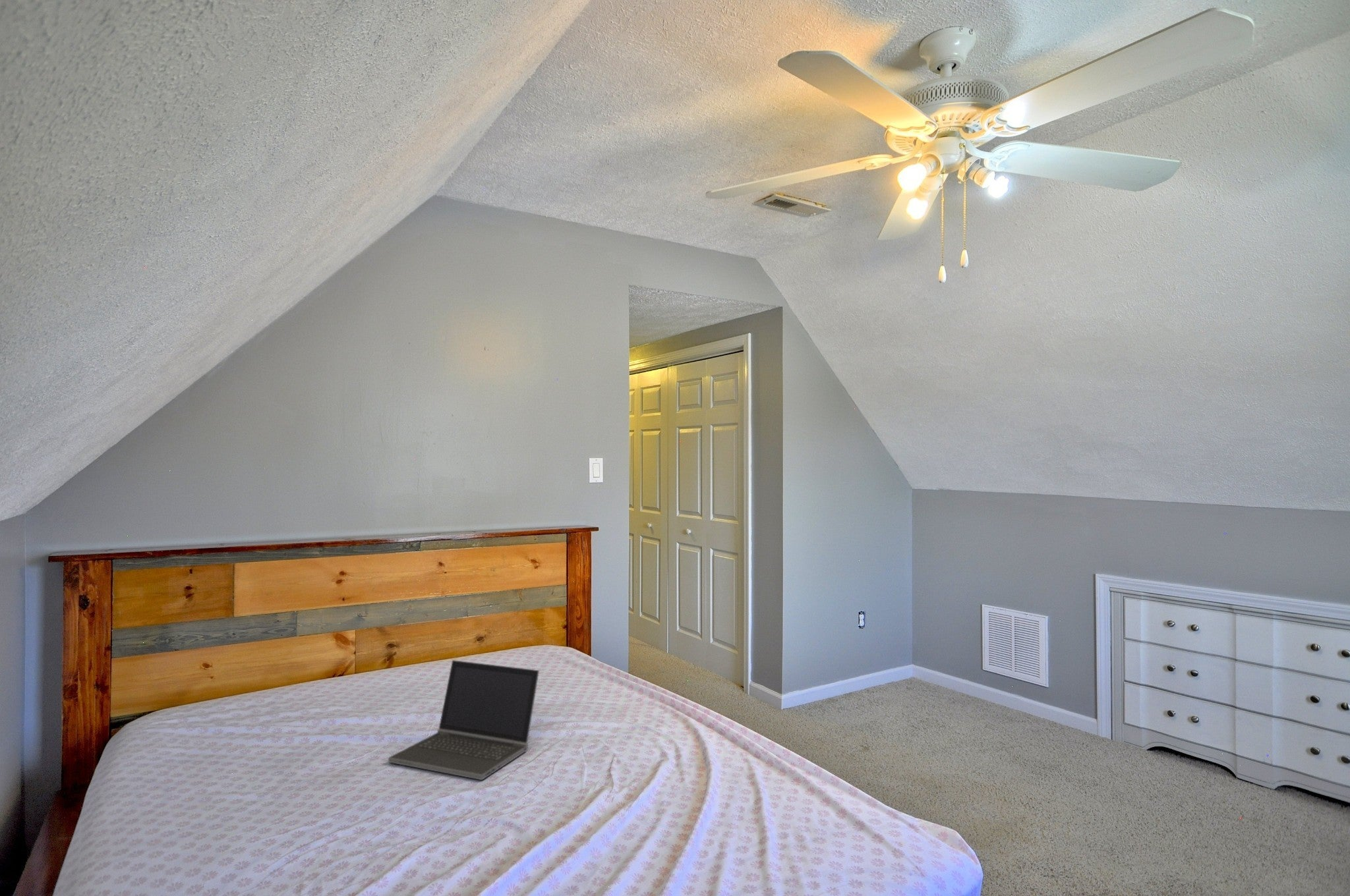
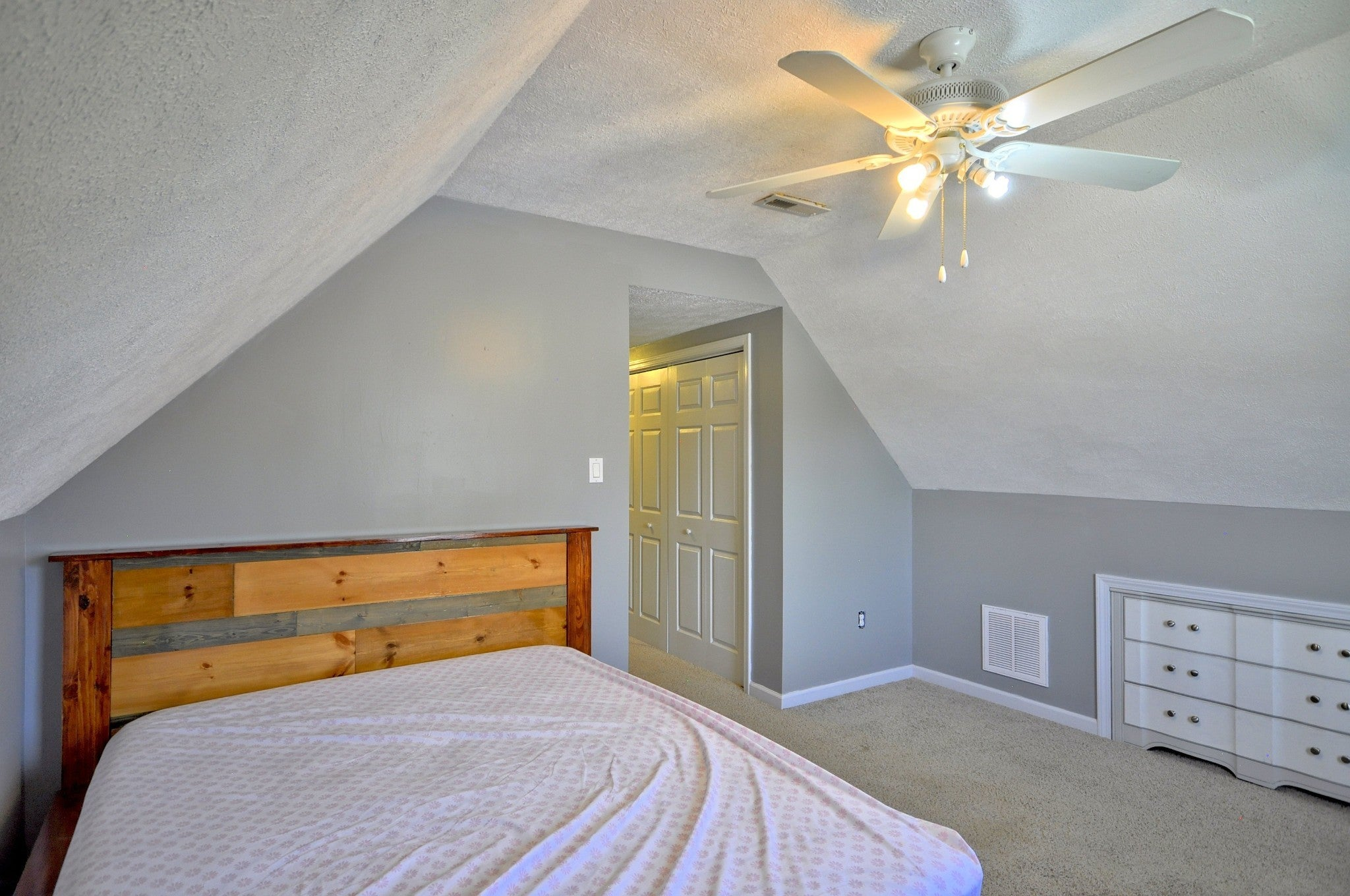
- laptop computer [388,659,540,781]
